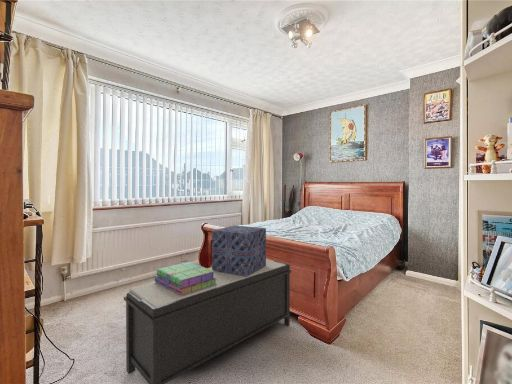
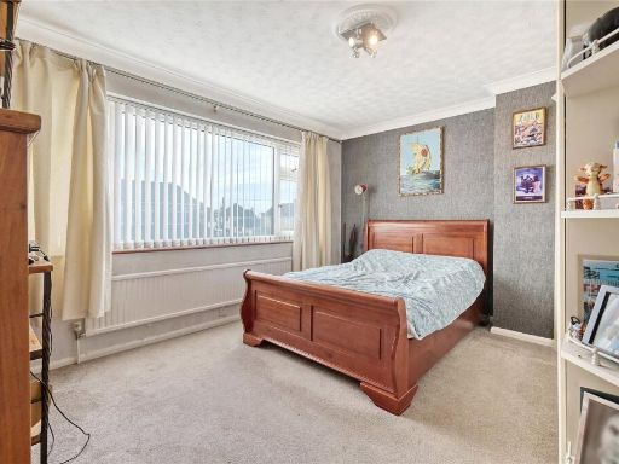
- stack of books [154,261,217,296]
- decorative box [211,225,267,277]
- bench [123,259,292,384]
